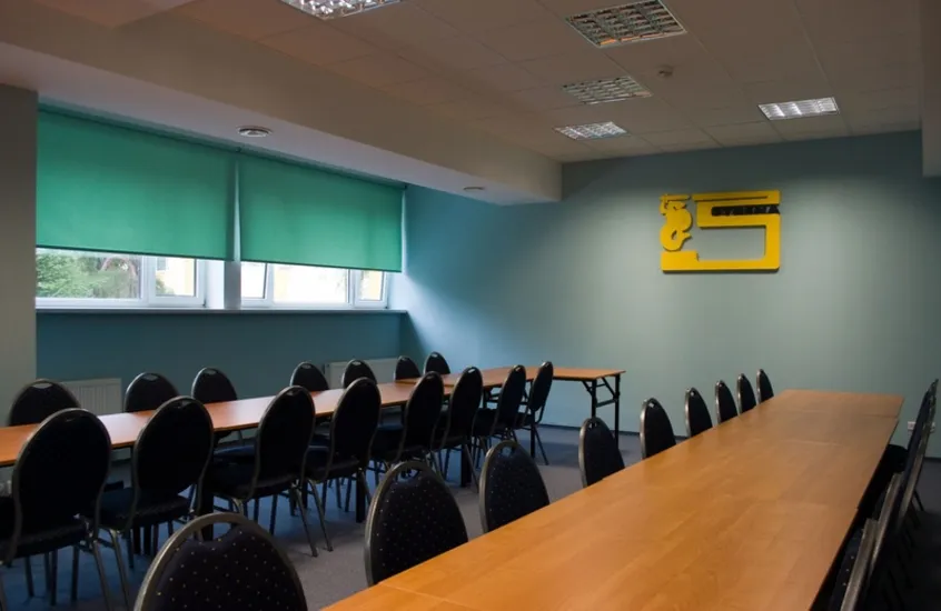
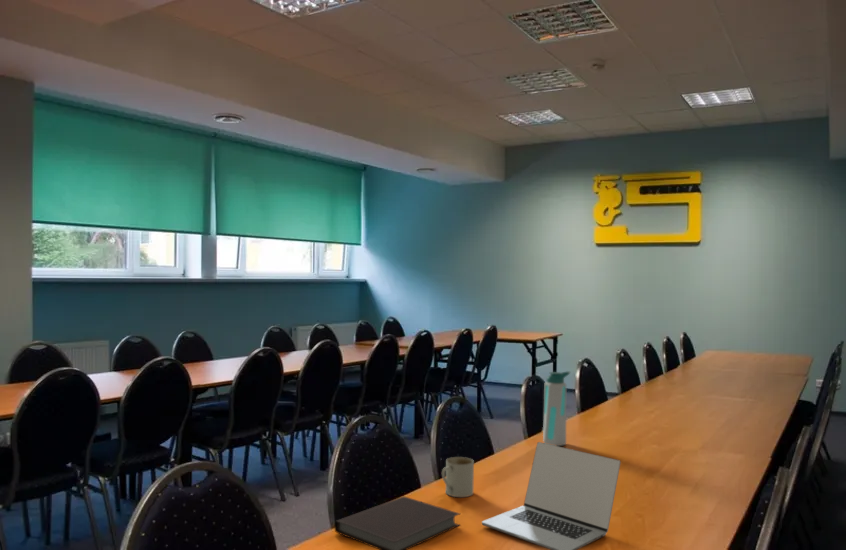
+ mug [441,456,475,498]
+ laptop [481,441,622,550]
+ notebook [334,496,461,550]
+ water bottle [542,370,571,447]
